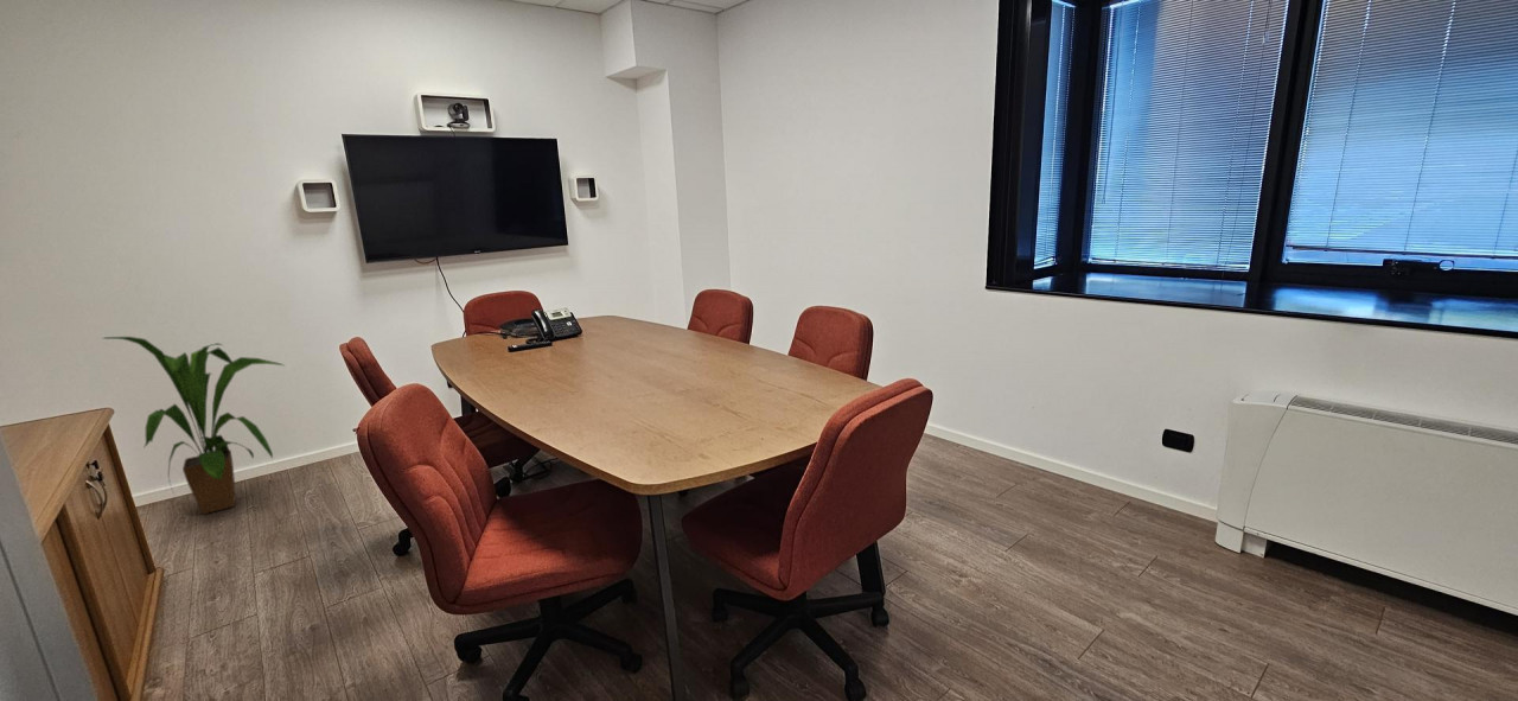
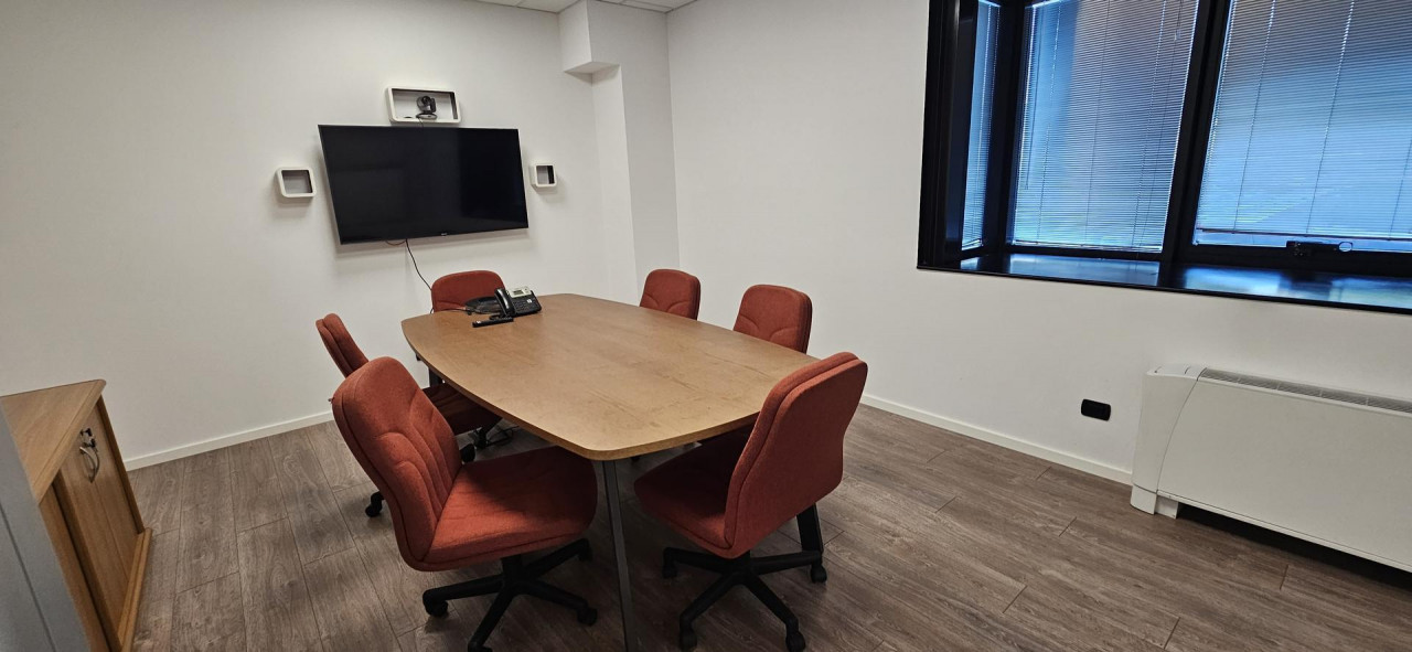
- house plant [102,336,285,515]
